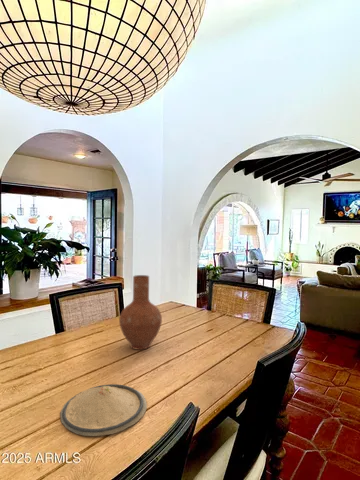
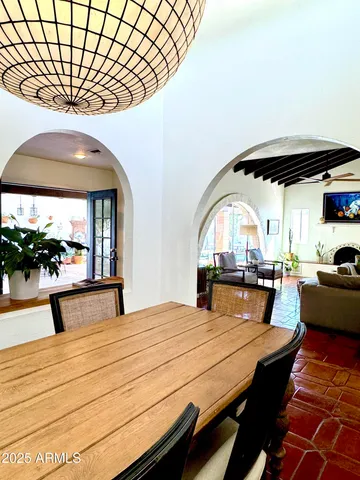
- vase [118,274,163,351]
- plate [59,383,148,437]
